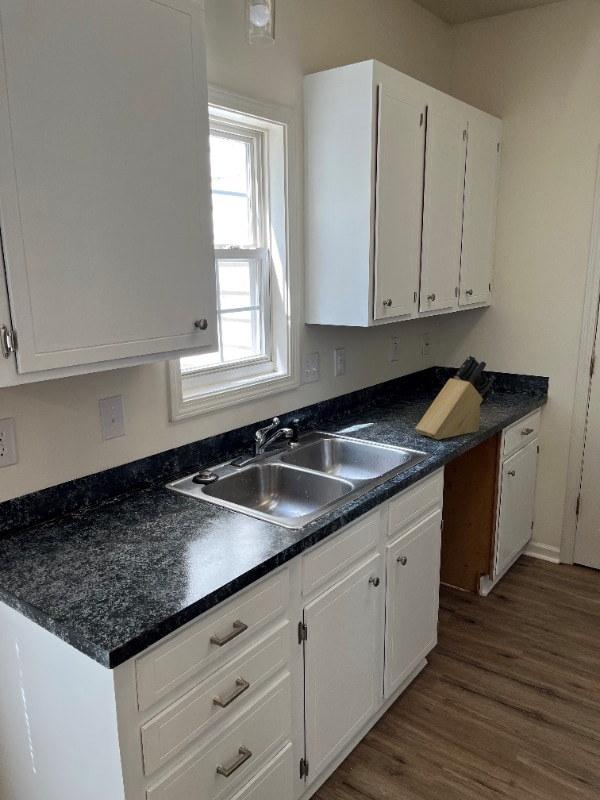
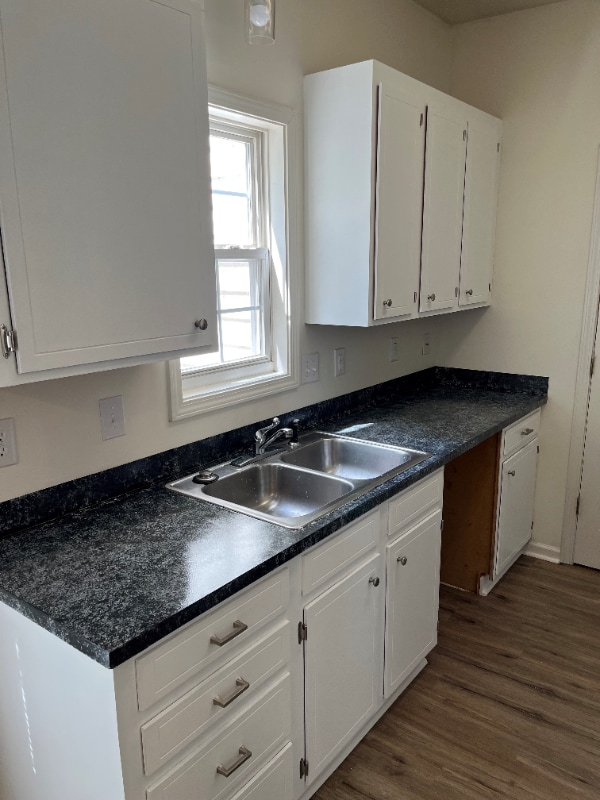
- knife block [415,354,496,441]
